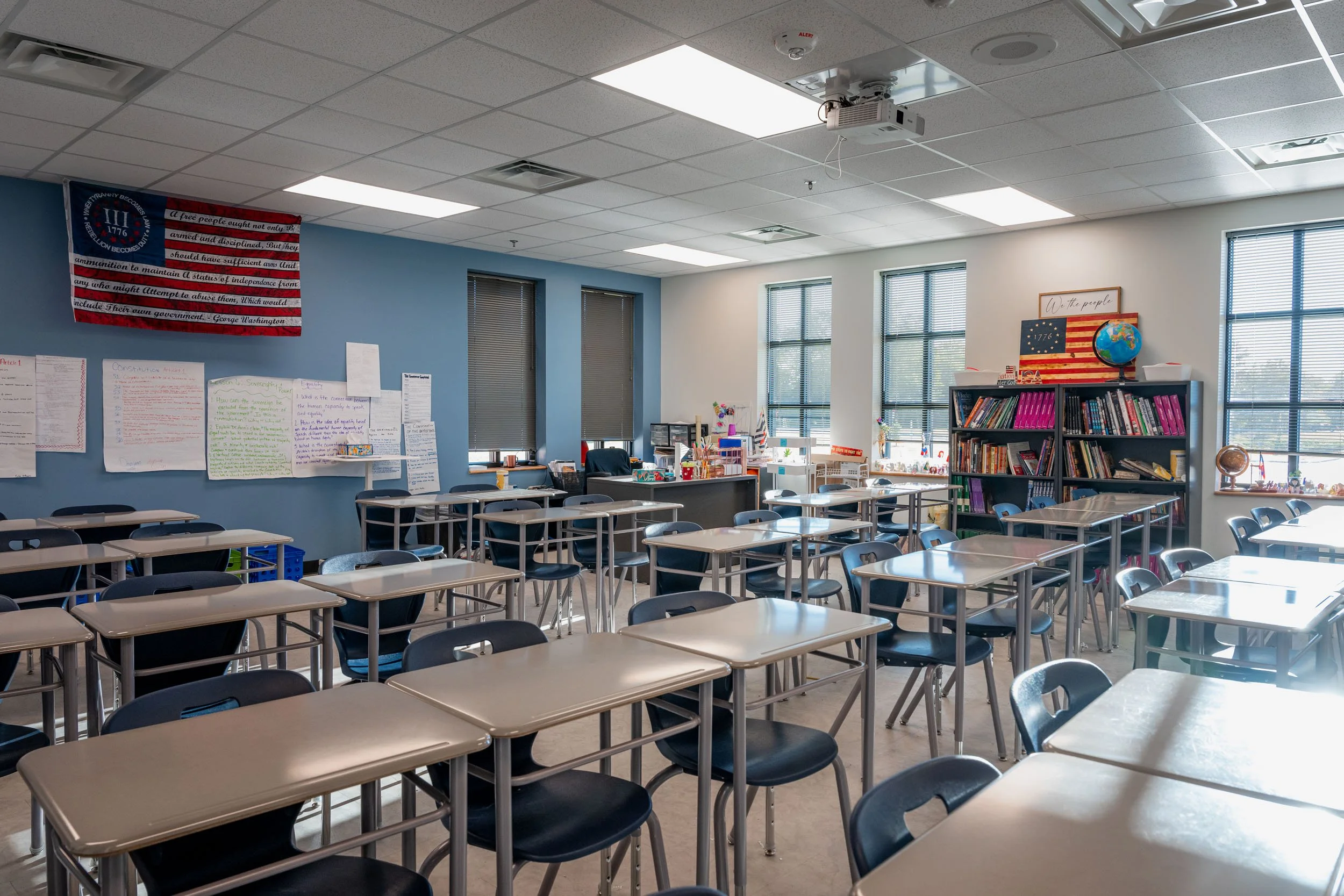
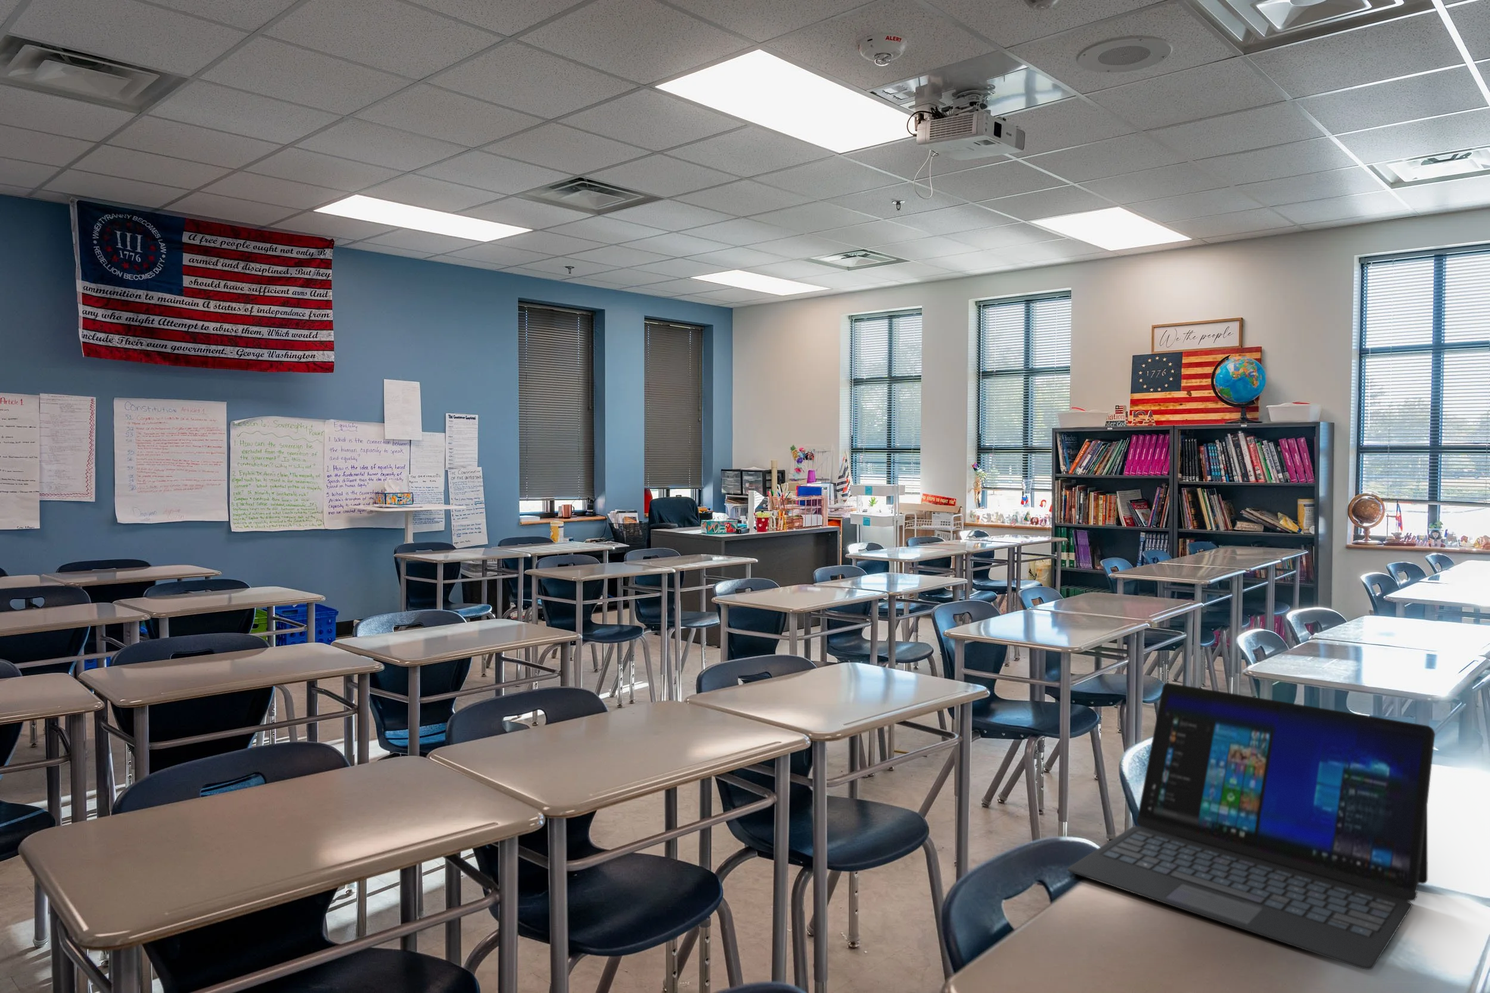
+ laptop [1067,682,1436,971]
